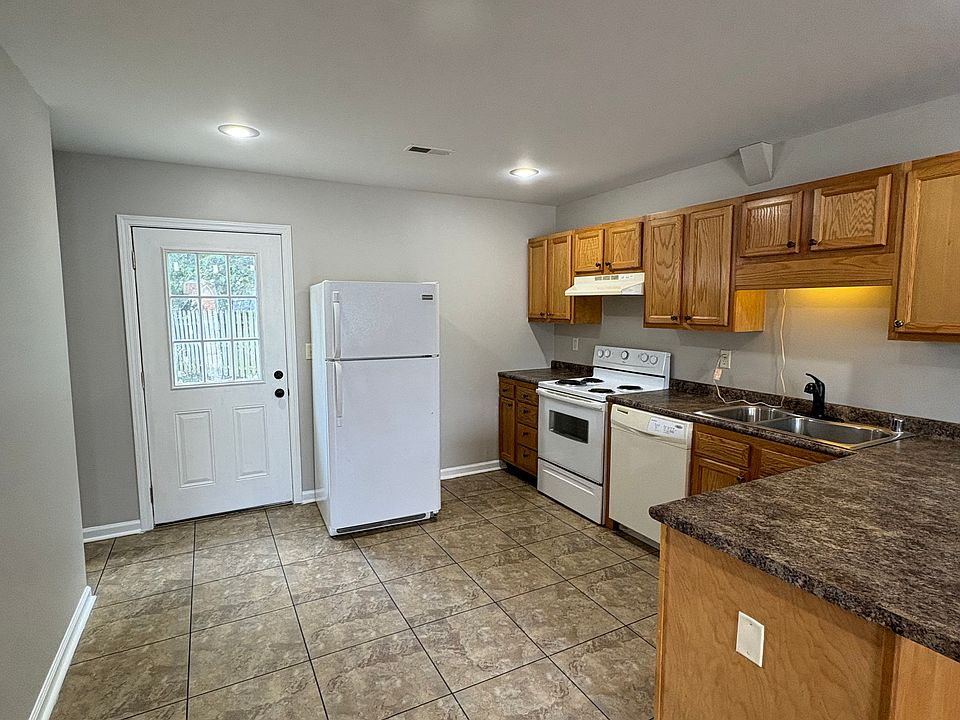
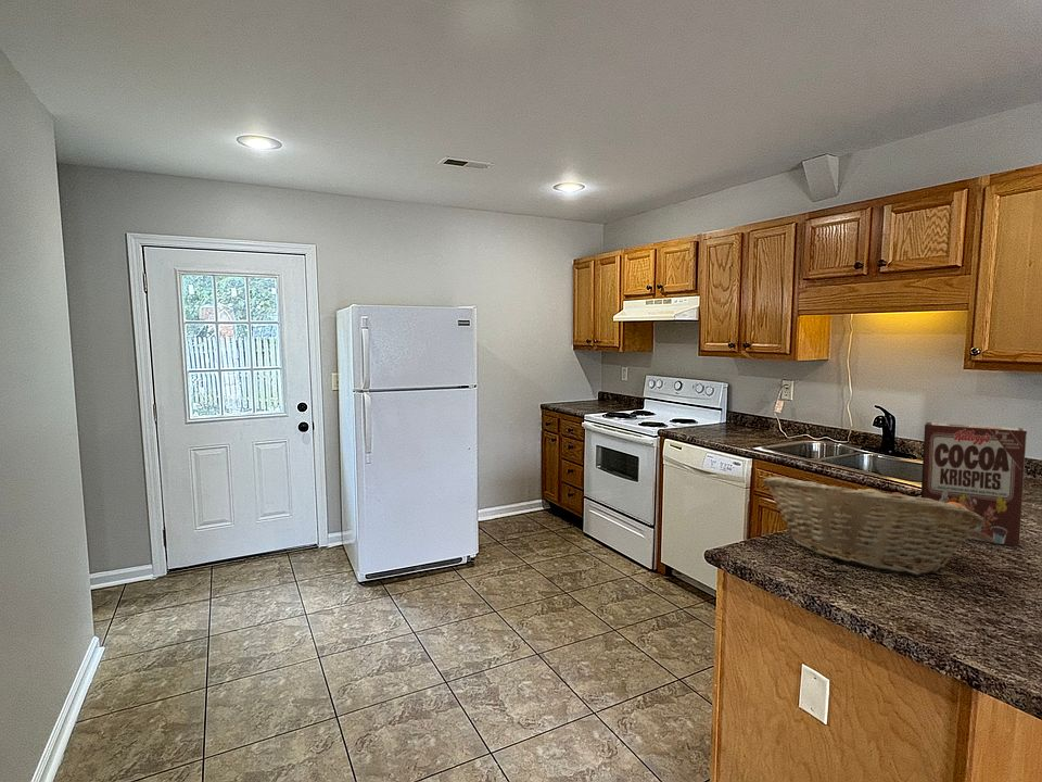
+ cereal box [920,421,1028,547]
+ fruit basket [762,476,984,576]
